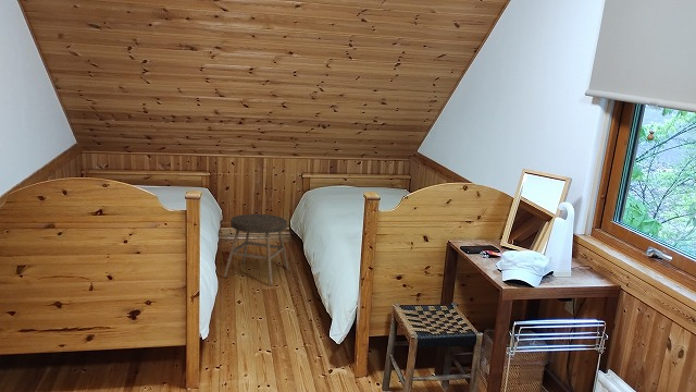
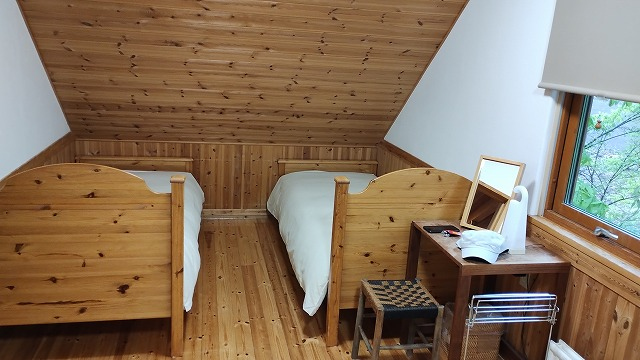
- stool [222,213,290,285]
